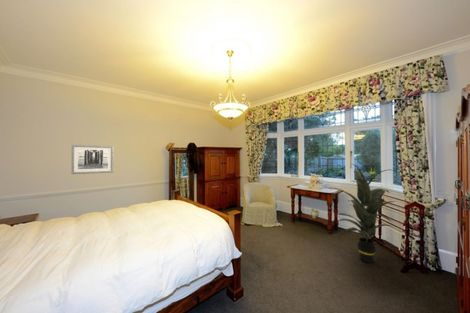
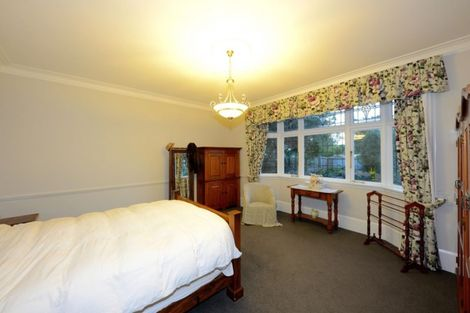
- wall art [71,144,114,175]
- indoor plant [326,163,399,264]
